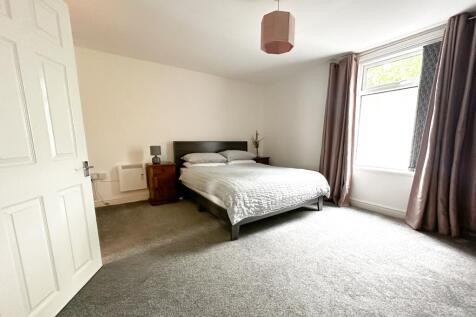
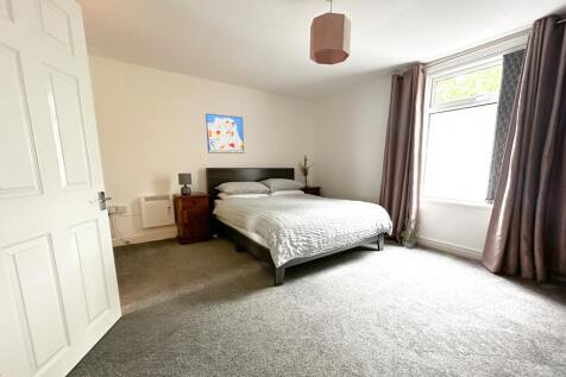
+ wall art [205,113,245,155]
+ potted plant [400,216,422,250]
